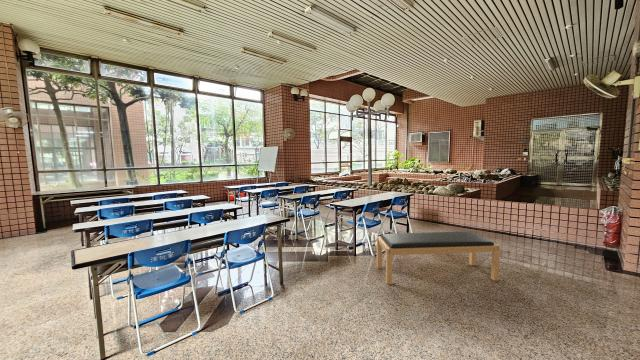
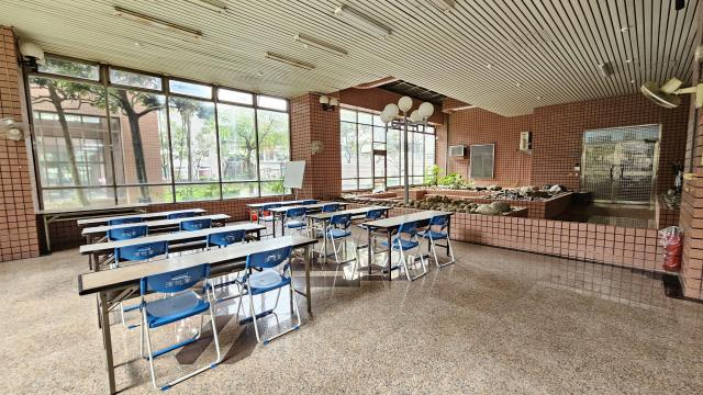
- bench [376,231,501,285]
